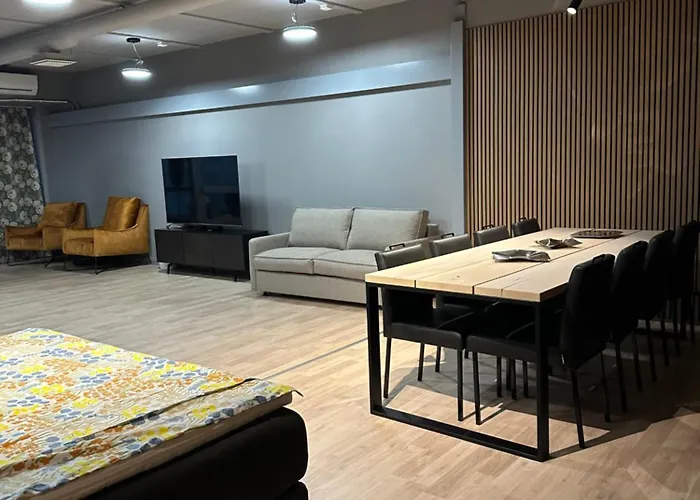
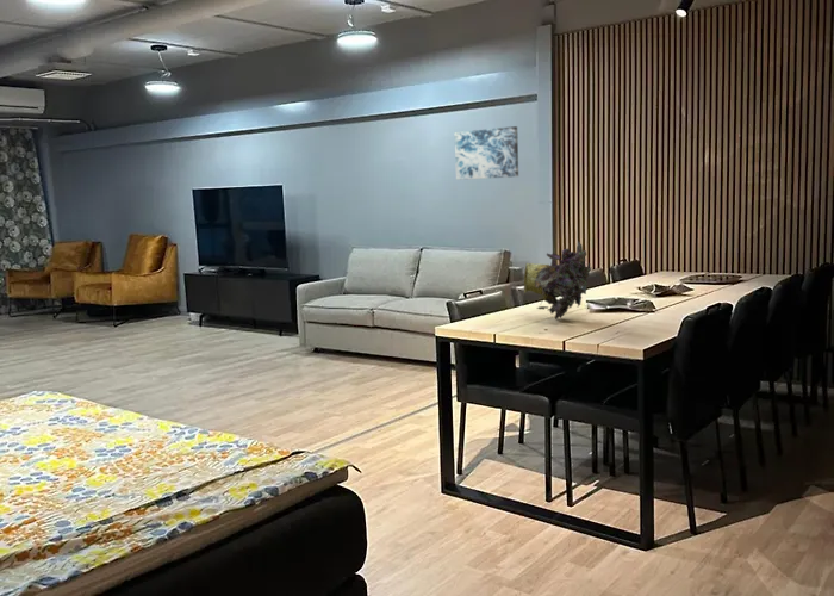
+ wall art [454,125,519,181]
+ plant [523,240,592,321]
